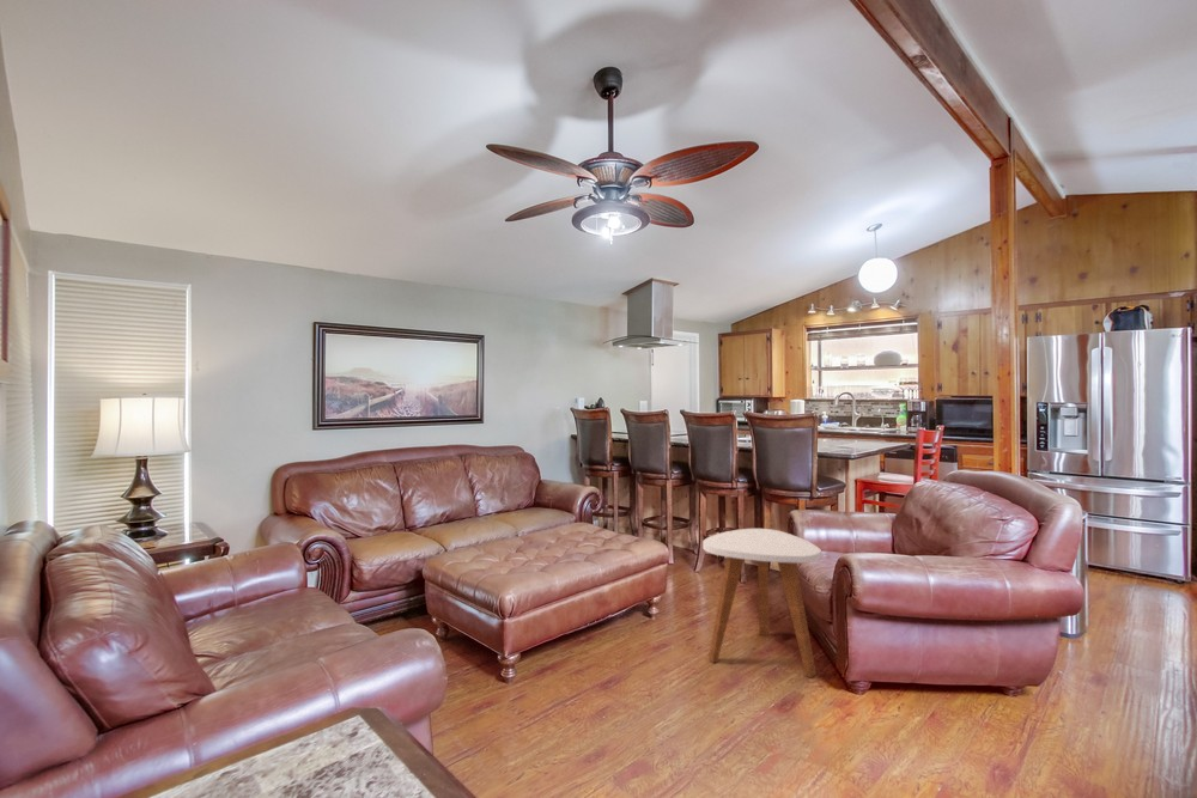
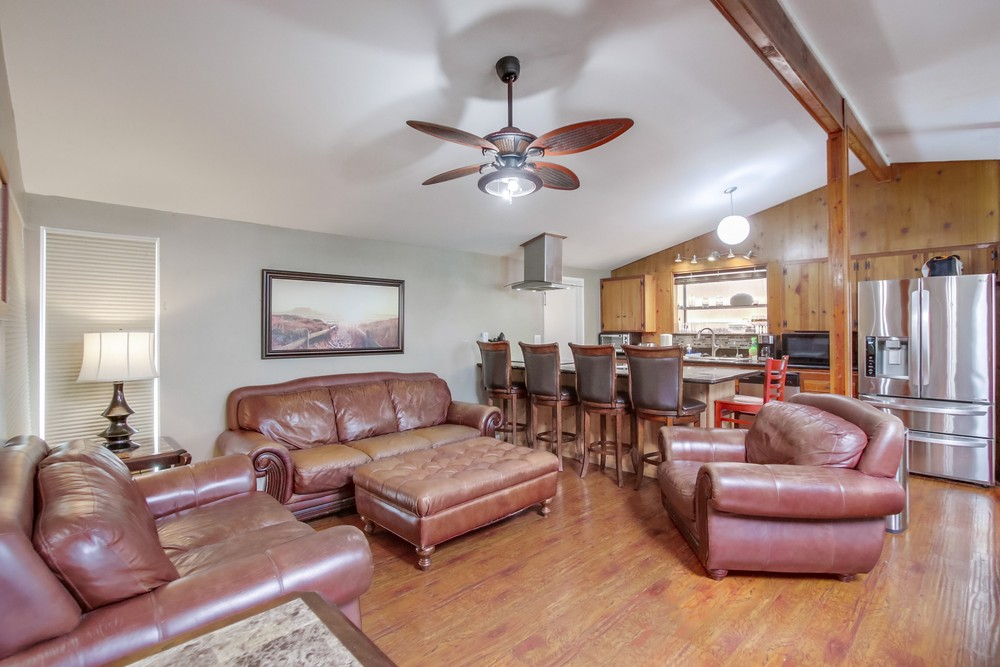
- side table [701,528,822,678]
